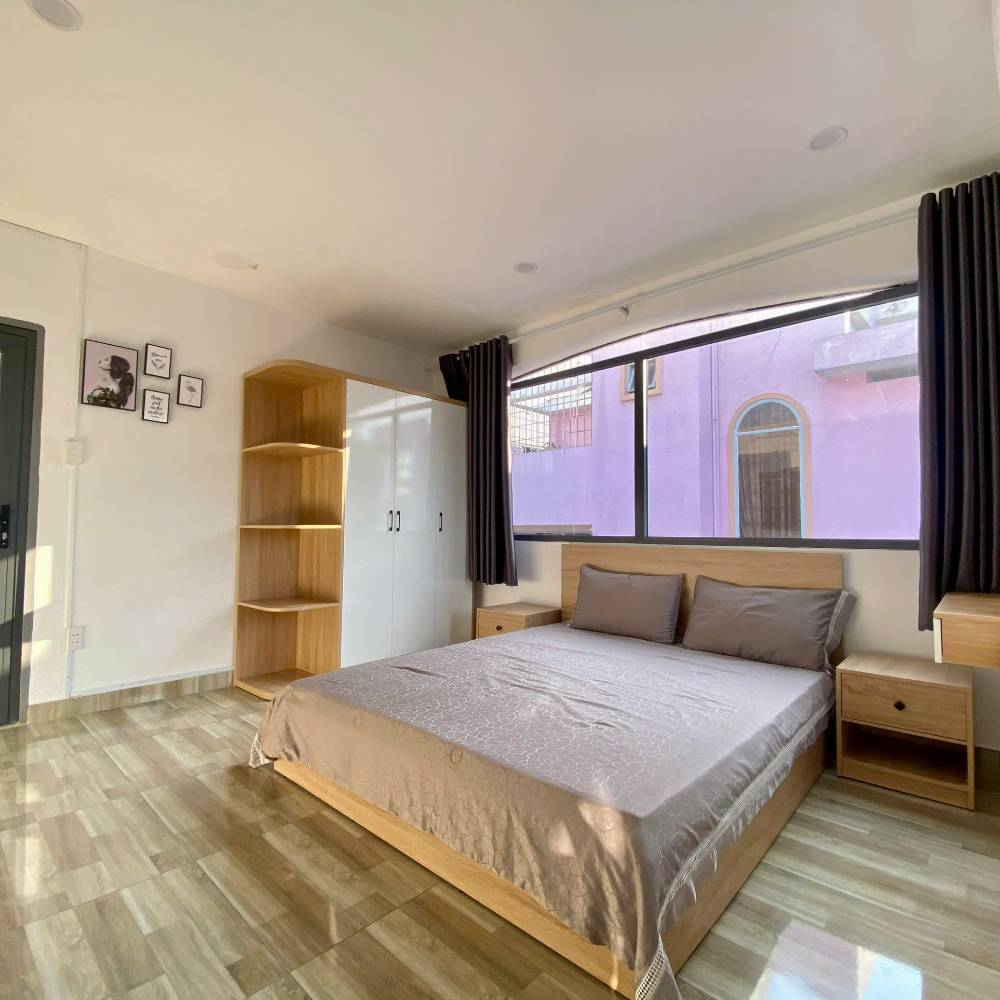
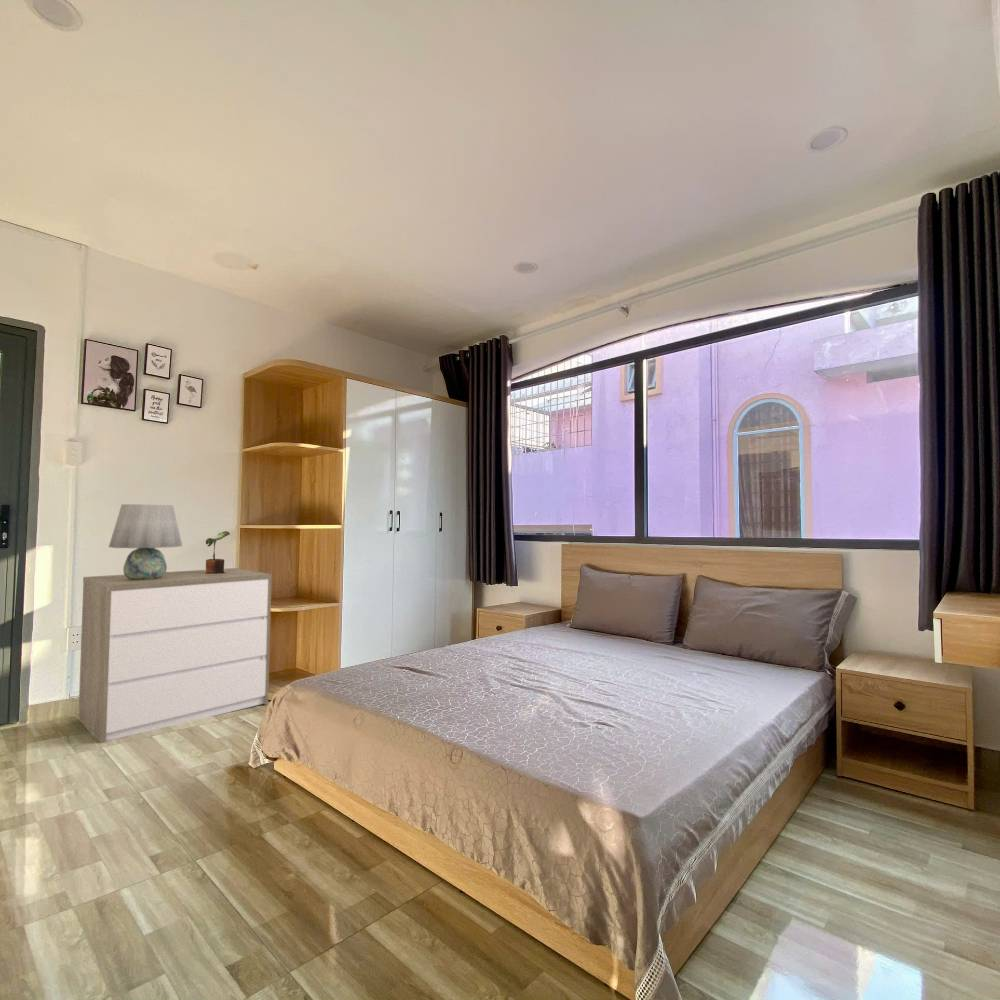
+ table lamp [108,503,183,580]
+ dresser [77,567,273,744]
+ potted plant [204,530,231,574]
